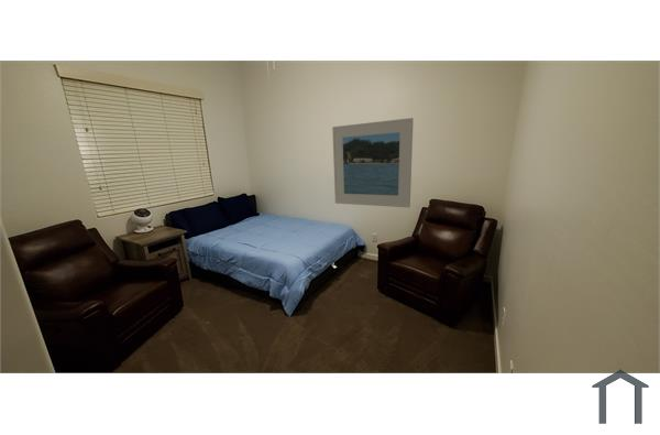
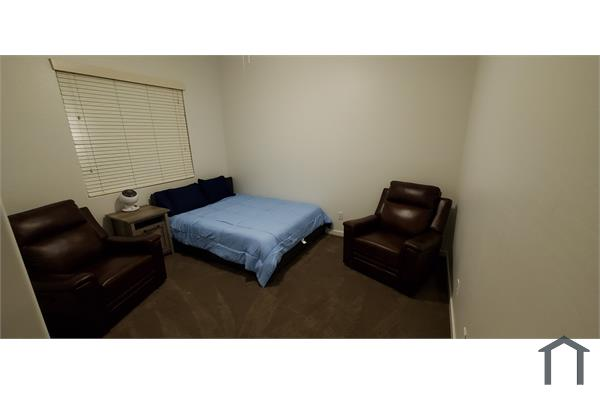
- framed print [331,117,415,208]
